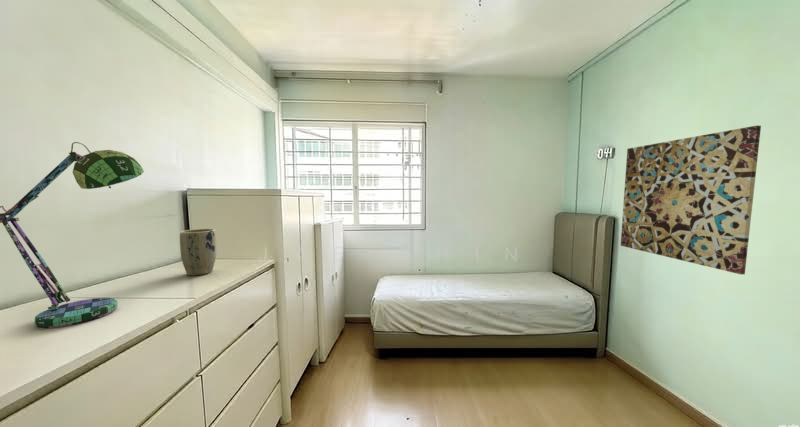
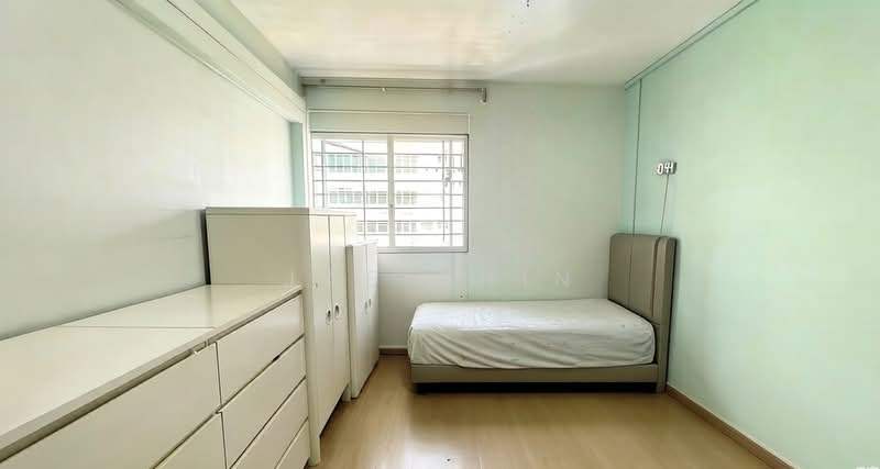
- wall art [620,125,762,275]
- plant pot [179,228,217,277]
- desk lamp [0,141,145,329]
